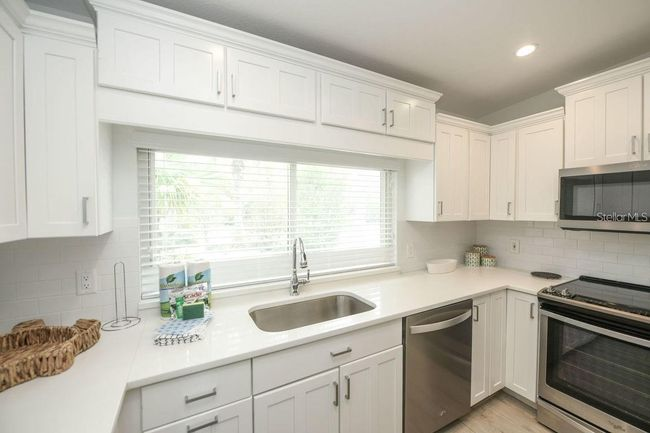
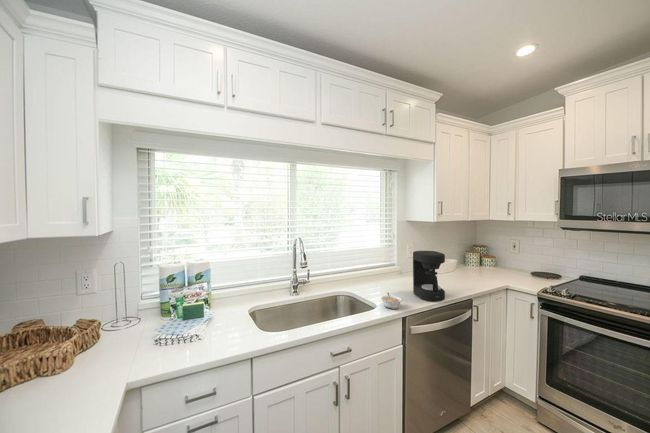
+ legume [380,292,403,310]
+ coffee maker [412,250,446,302]
